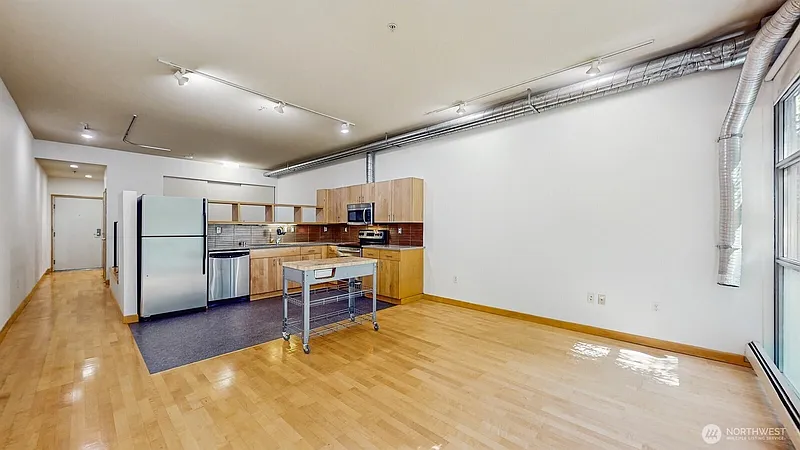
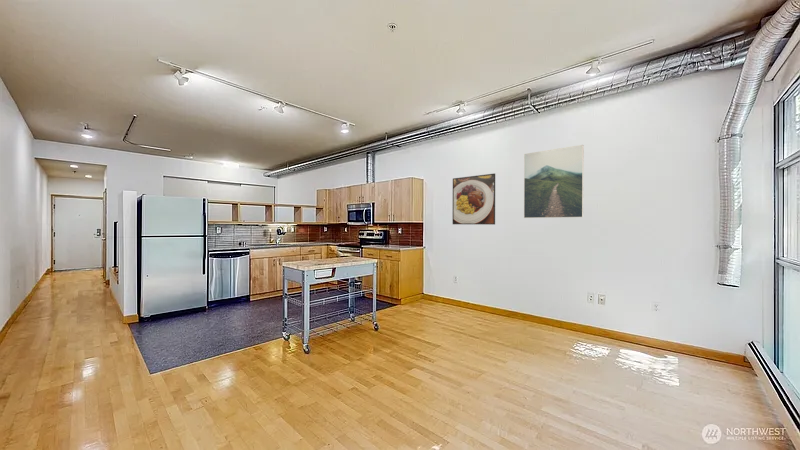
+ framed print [523,144,585,219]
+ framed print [452,173,496,226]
